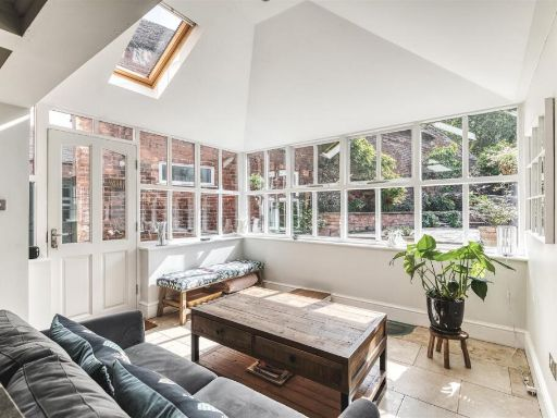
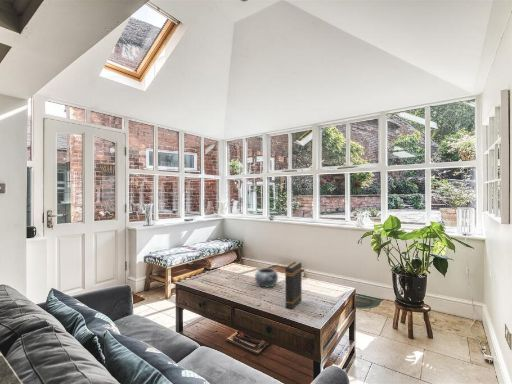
+ decorative bowl [254,267,279,288]
+ book [284,261,303,310]
